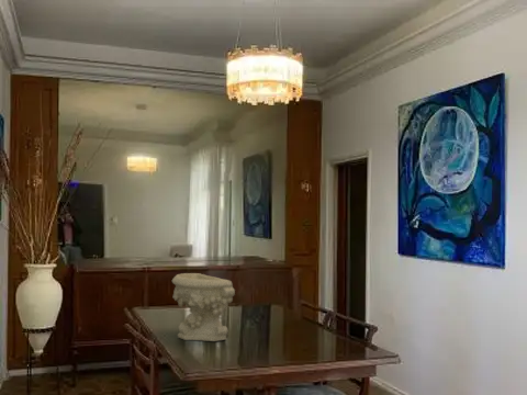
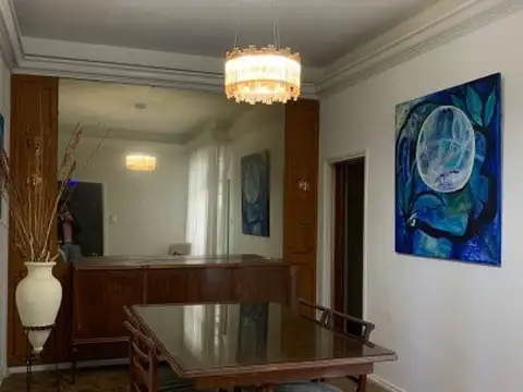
- decorative bowl [171,272,236,342]
